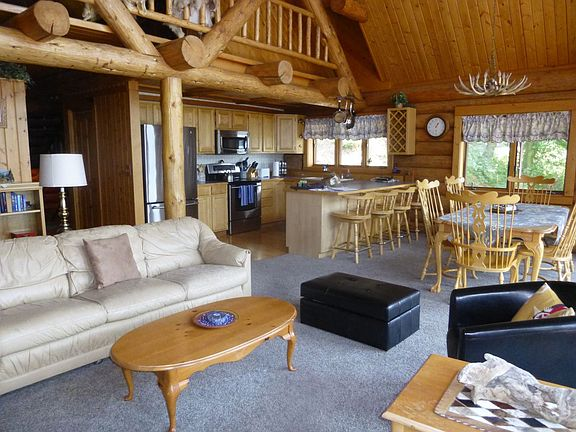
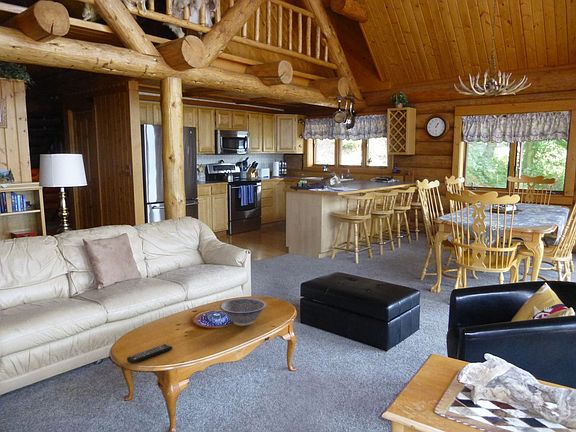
+ remote control [126,343,174,365]
+ decorative bowl [219,297,267,327]
